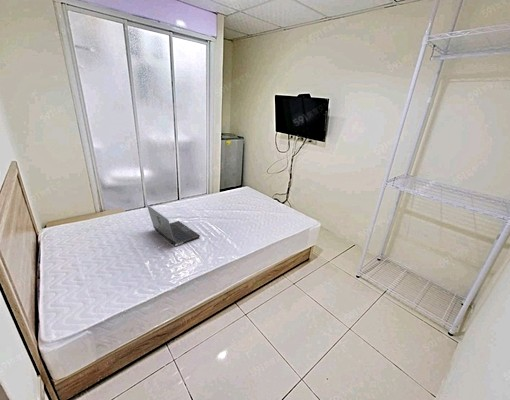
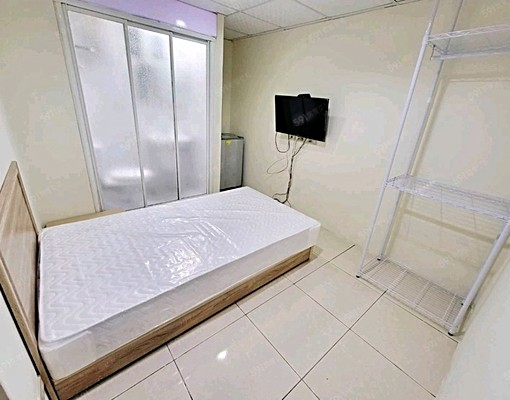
- laptop computer [146,204,201,247]
